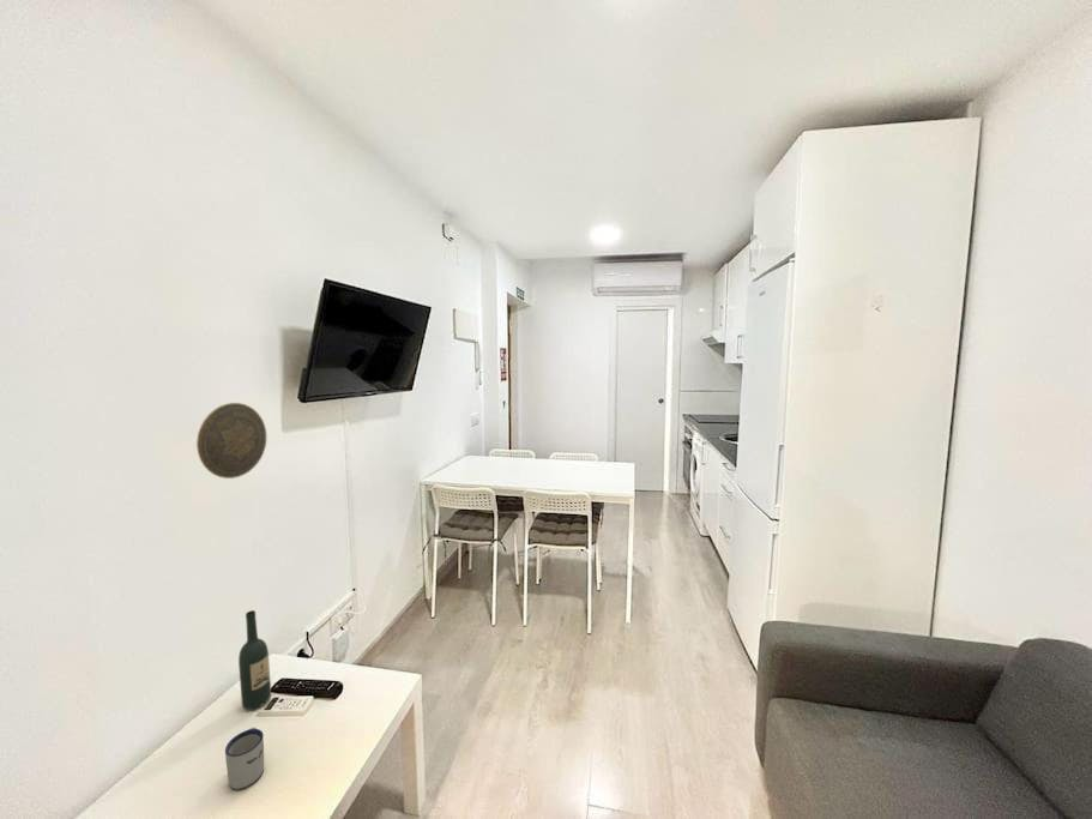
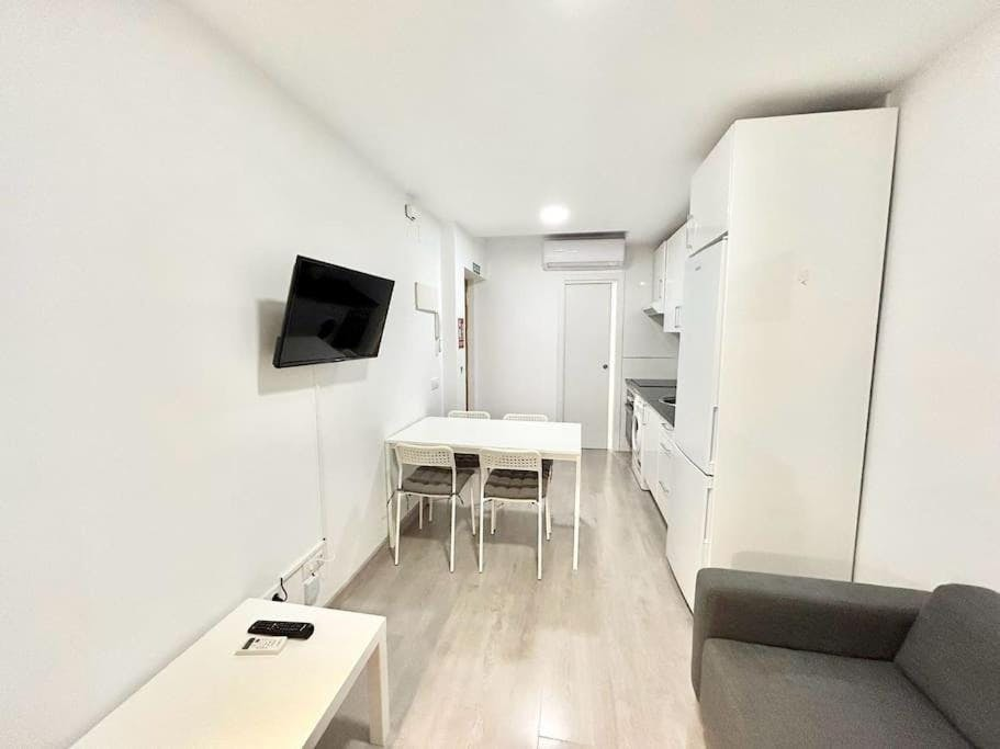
- wine bottle [237,609,272,711]
- mug [224,727,265,791]
- decorative plate [195,402,267,480]
